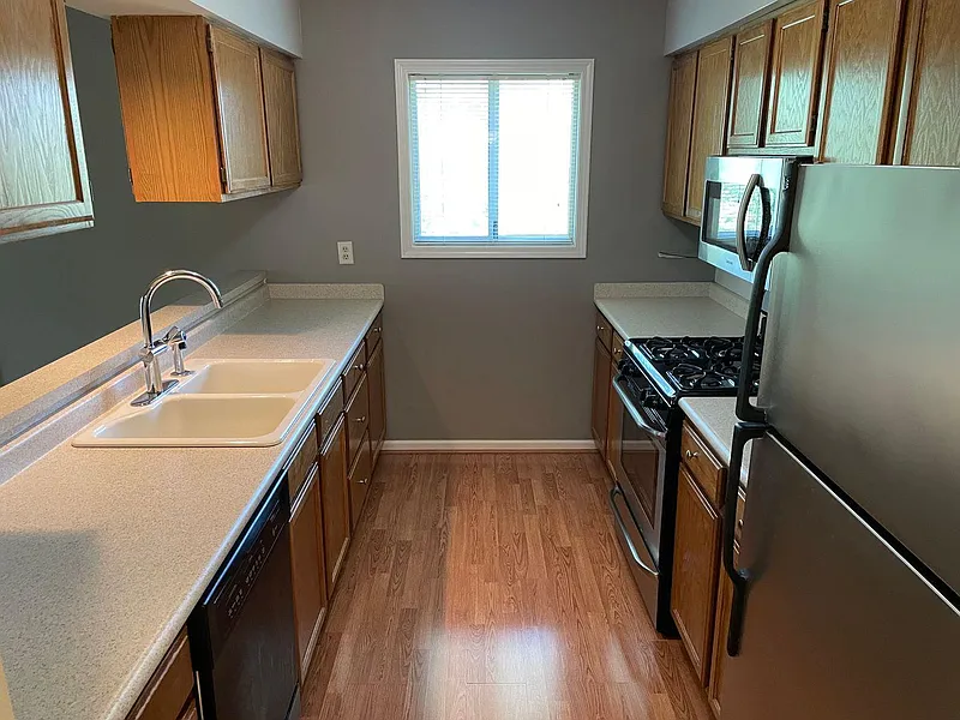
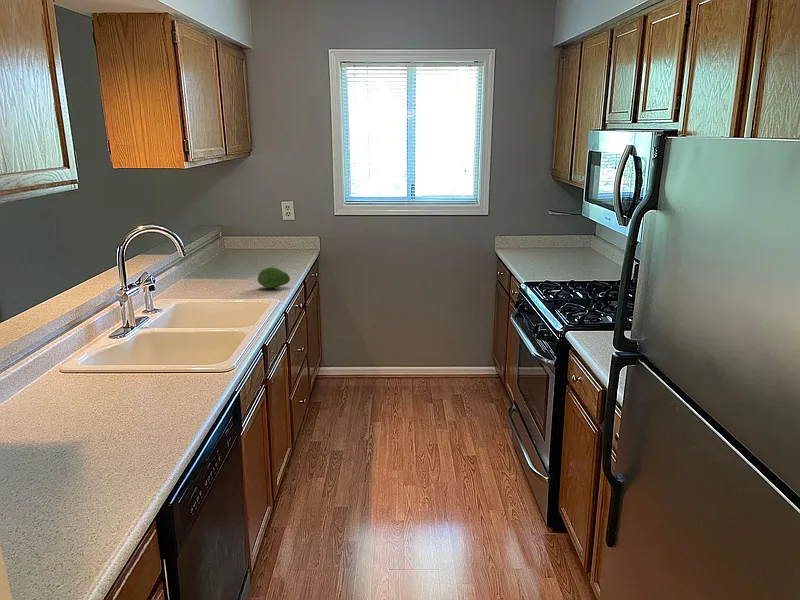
+ fruit [257,266,291,289]
